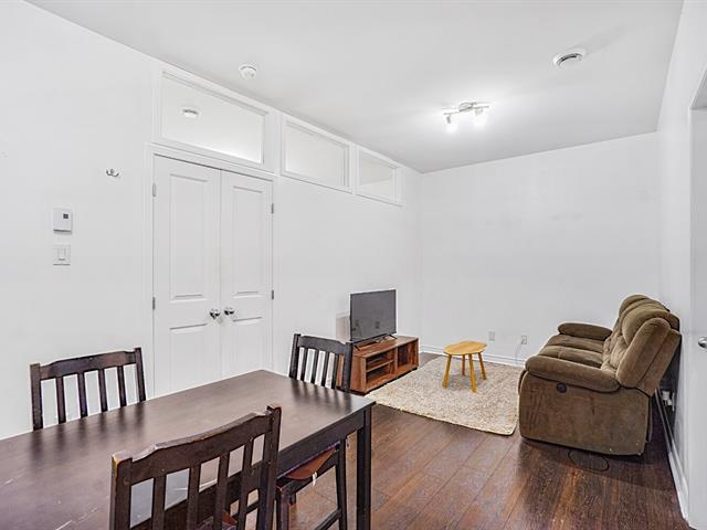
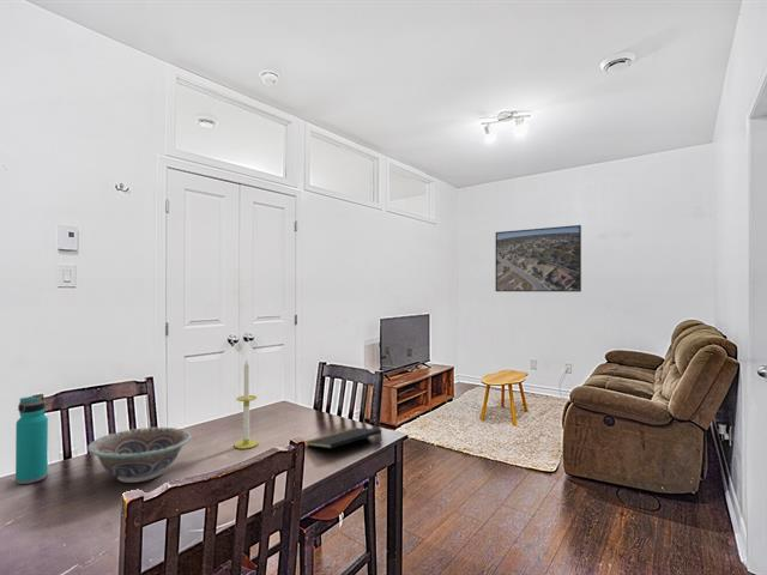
+ decorative bowl [86,426,193,484]
+ water bottle [14,394,49,485]
+ candle [234,359,259,450]
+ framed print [495,224,582,293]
+ notepad [304,426,382,449]
